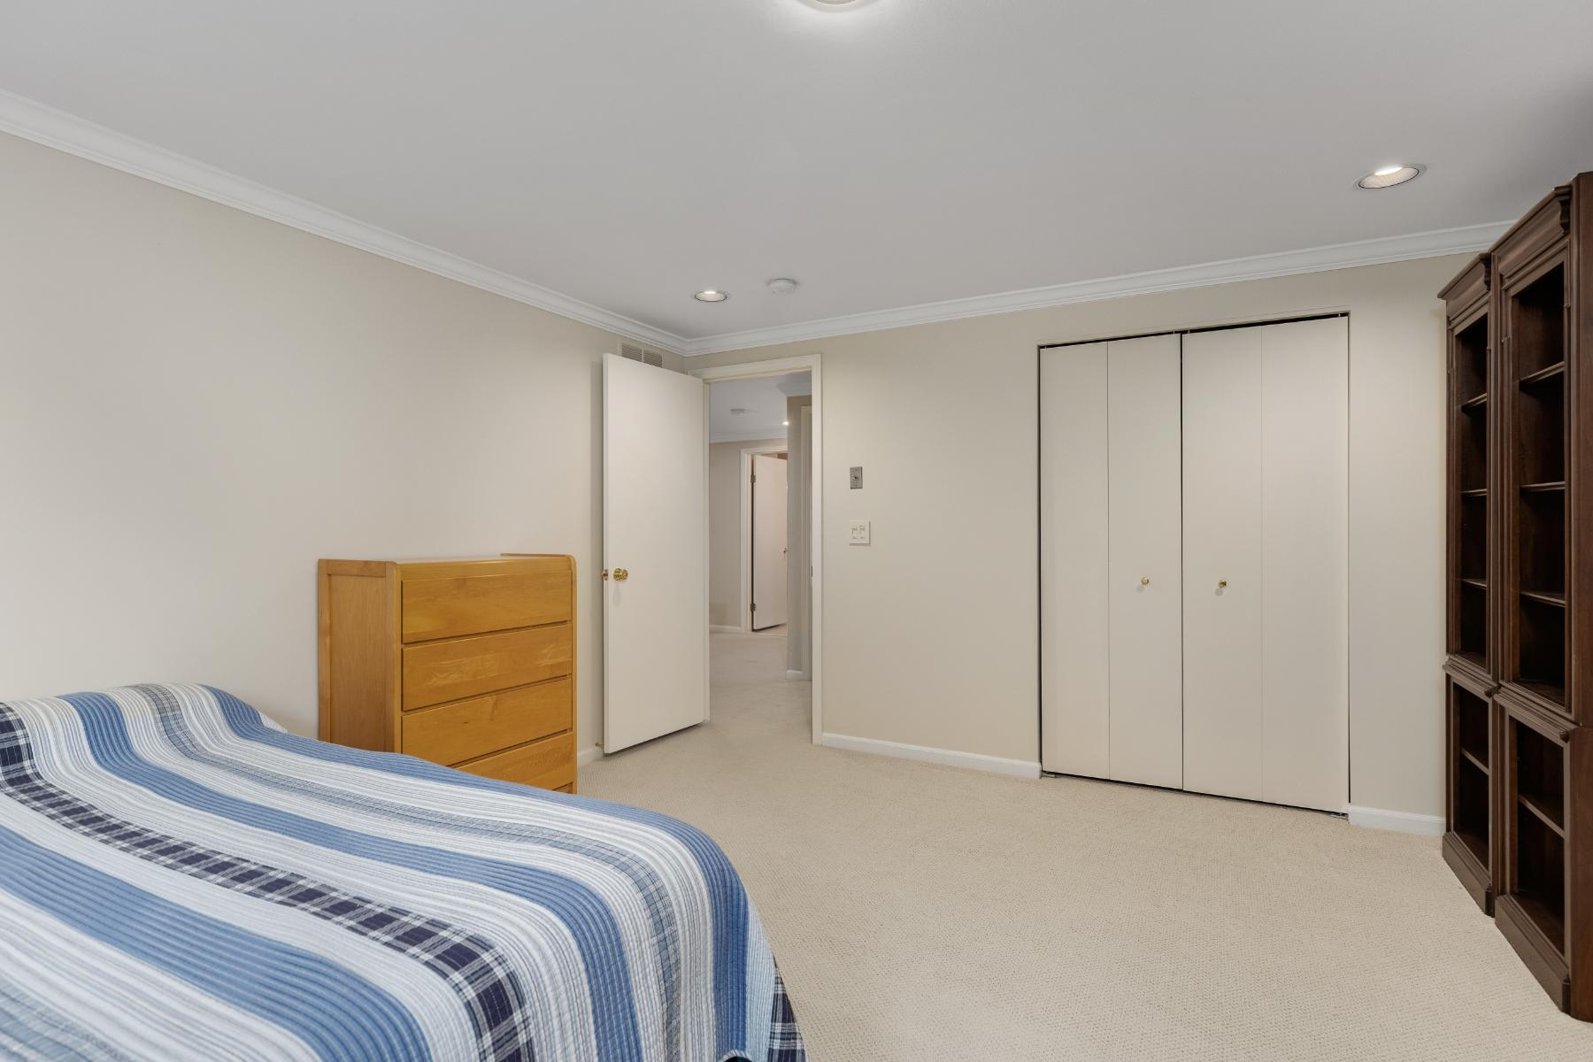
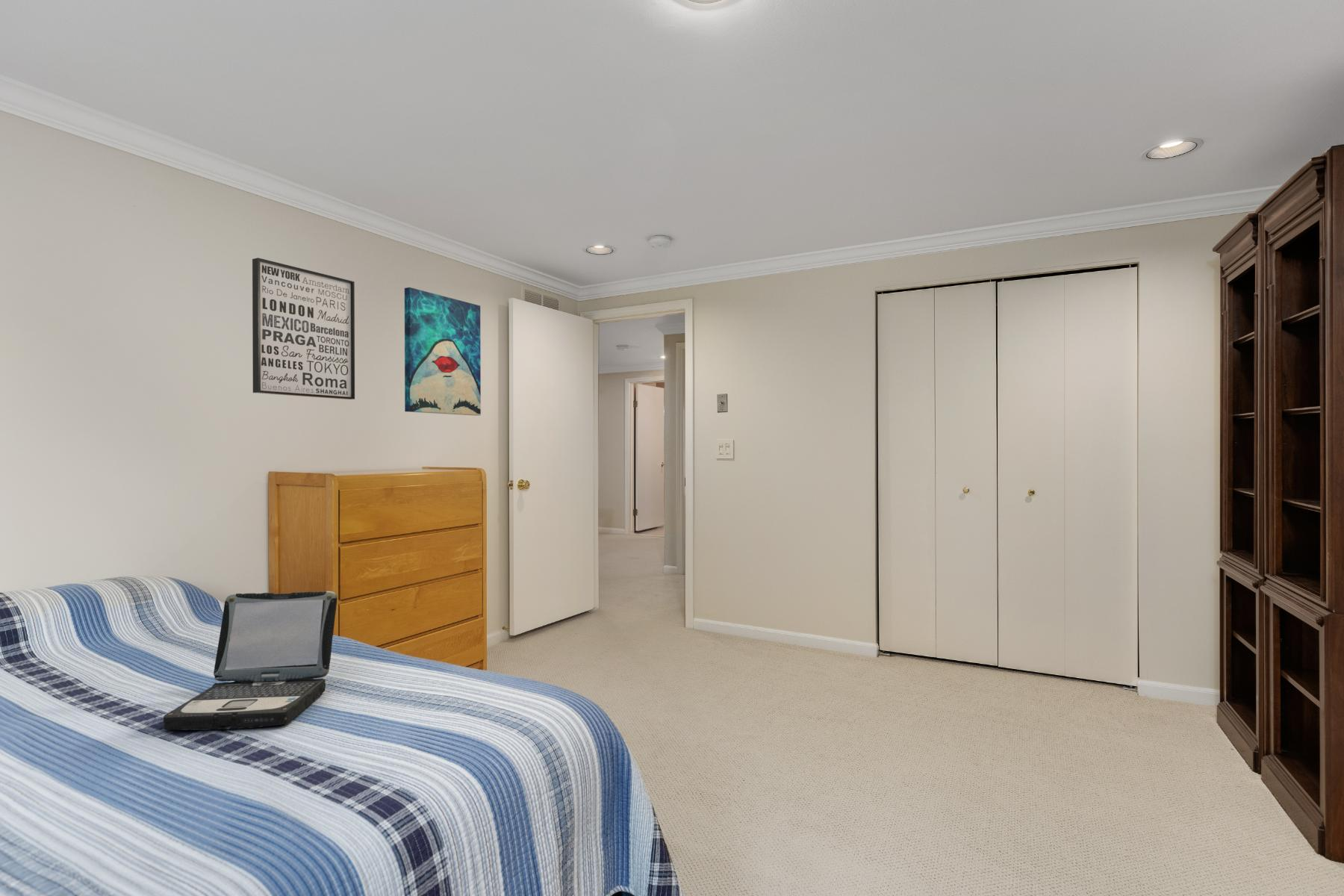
+ wall art [252,257,355,400]
+ wall art [404,287,482,417]
+ laptop [163,591,338,731]
